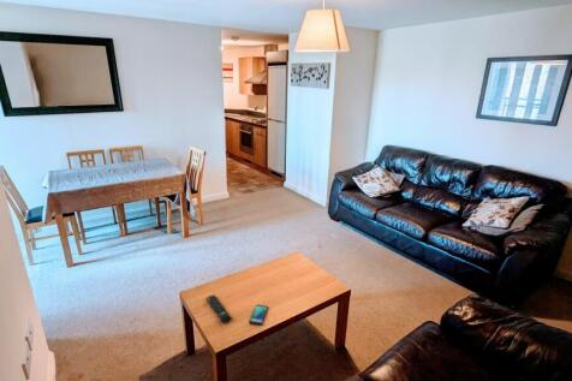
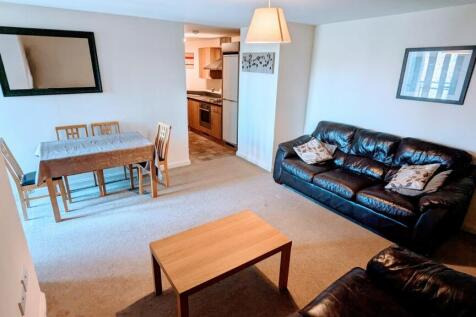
- smartphone [248,304,269,326]
- remote control [204,293,233,323]
